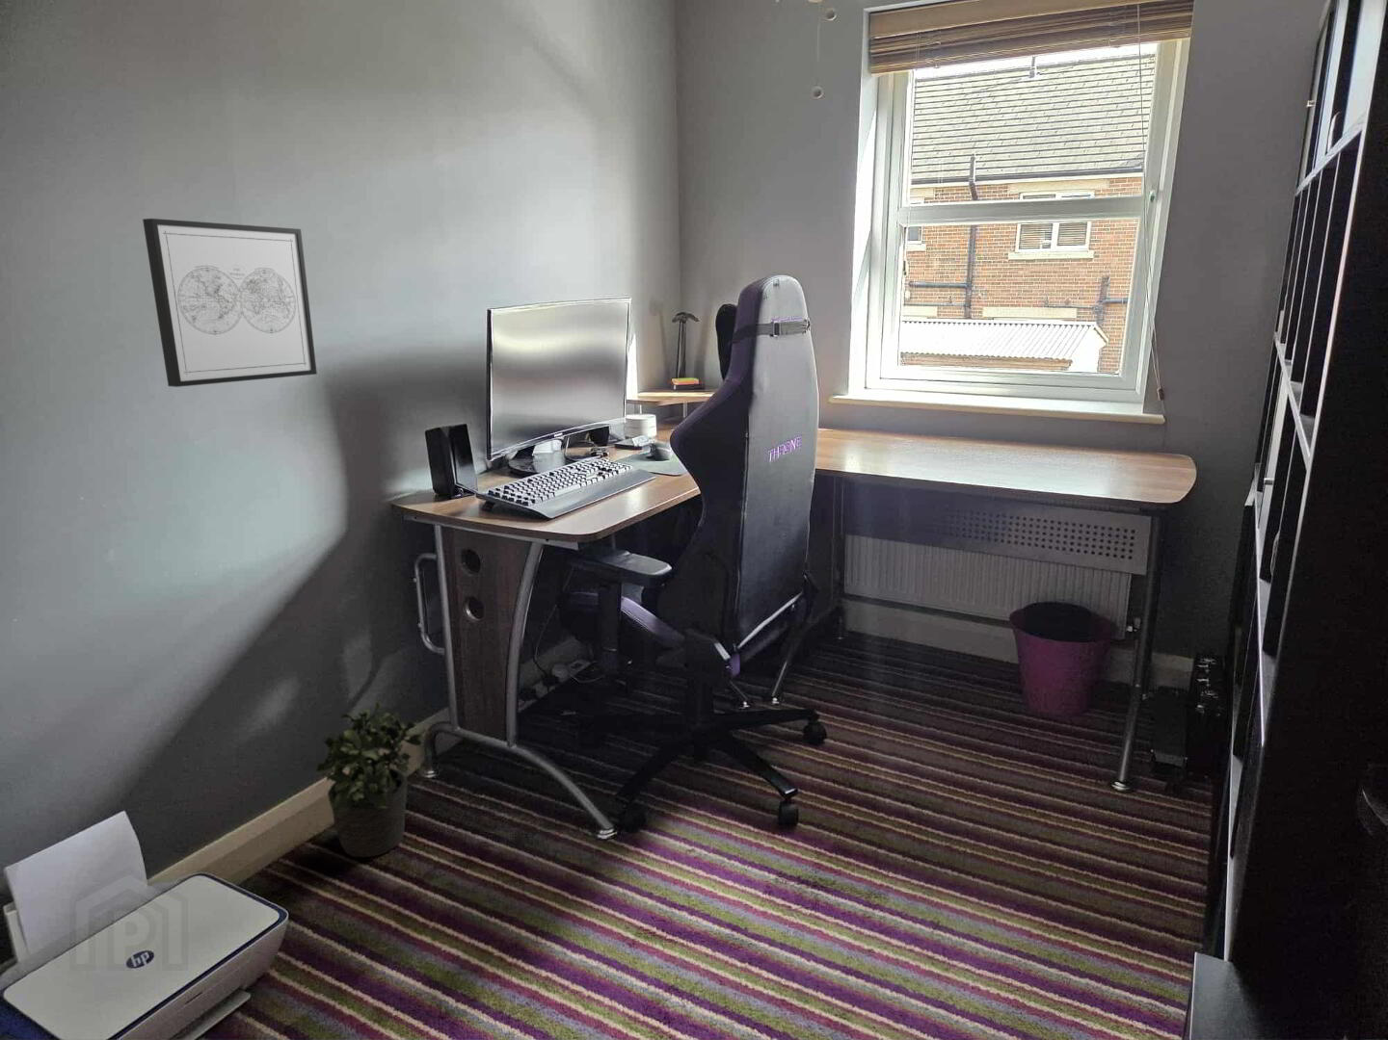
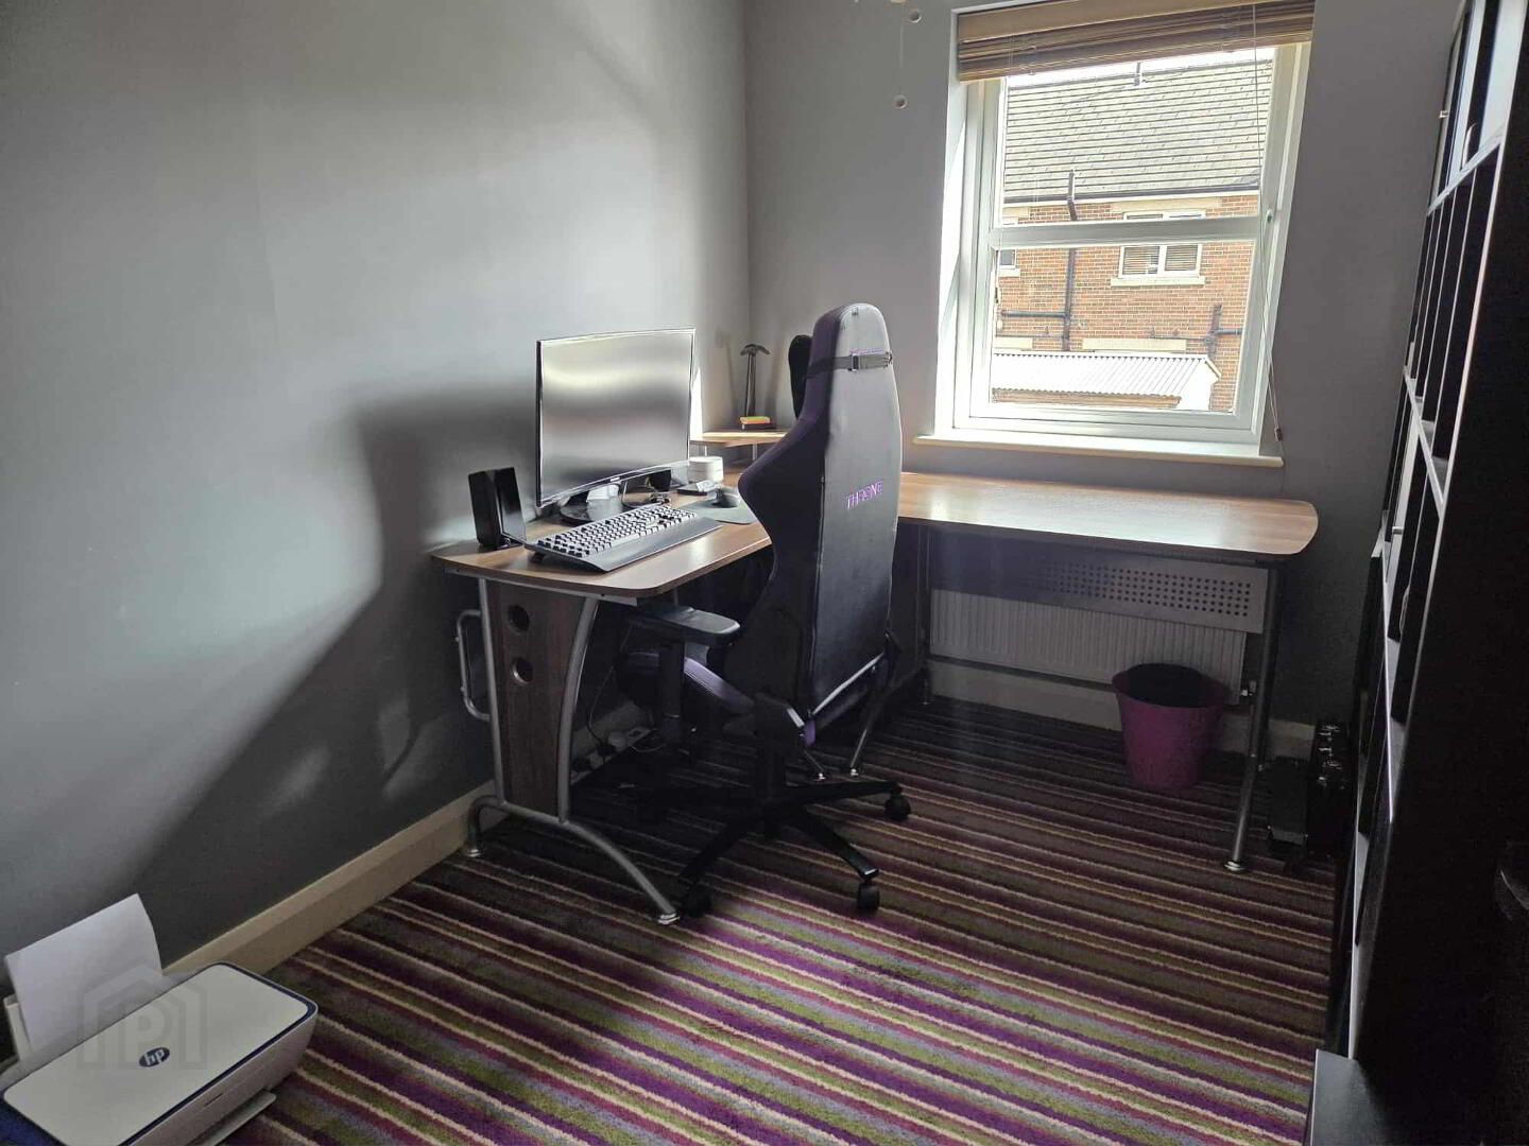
- potted plant [315,701,427,858]
- wall art [142,217,318,388]
